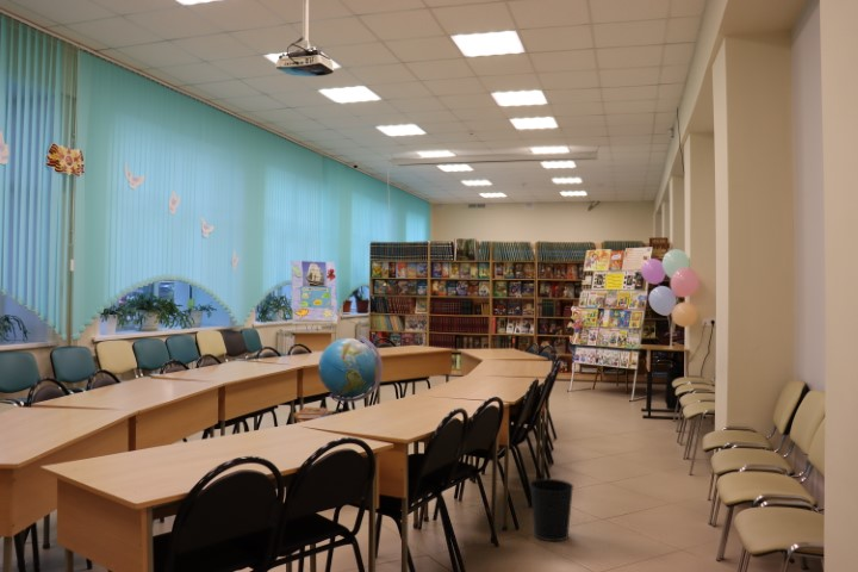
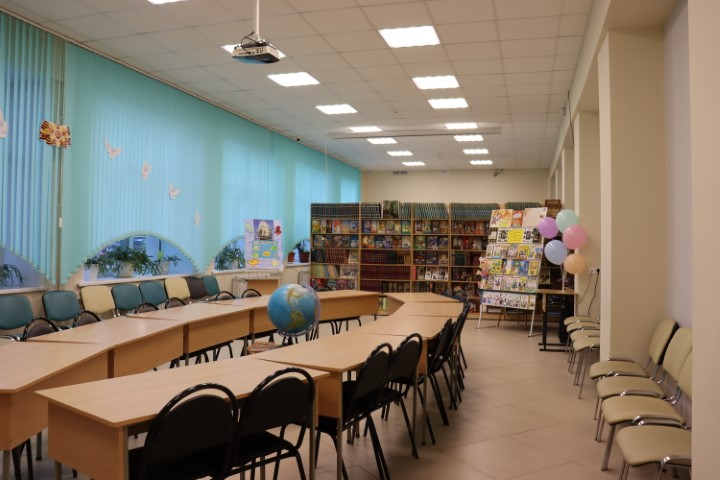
- wastebasket [528,478,574,542]
